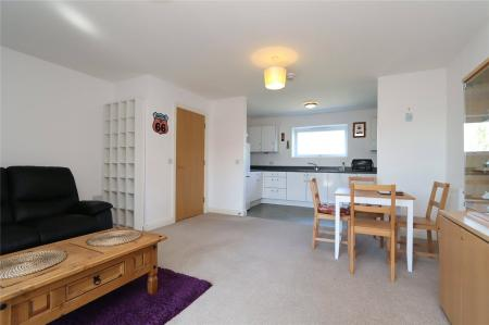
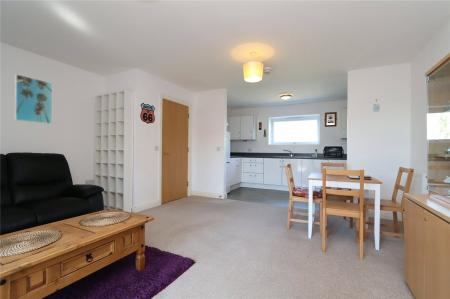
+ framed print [13,73,53,125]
